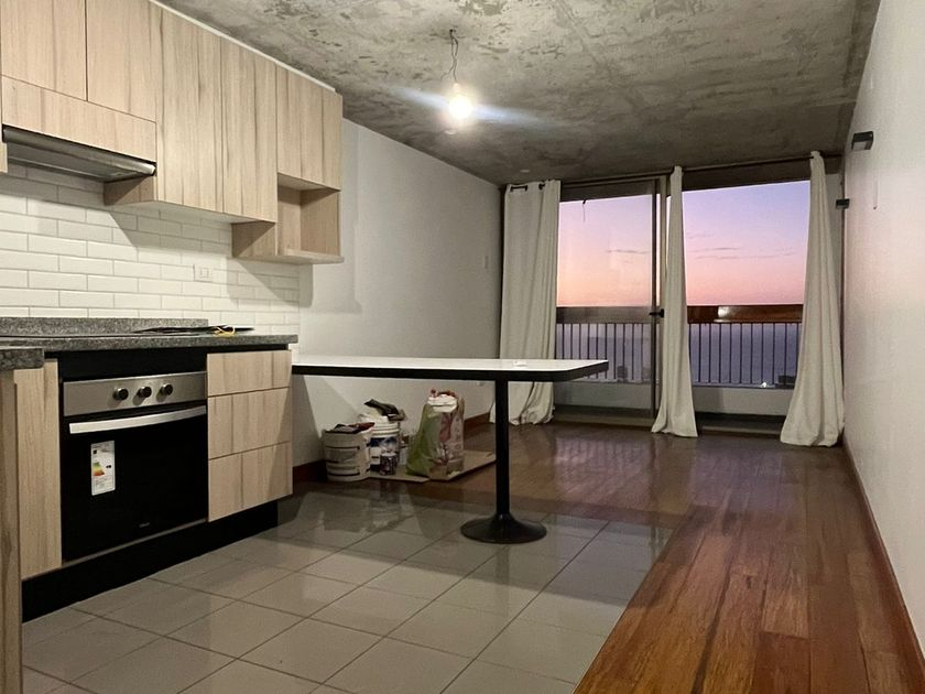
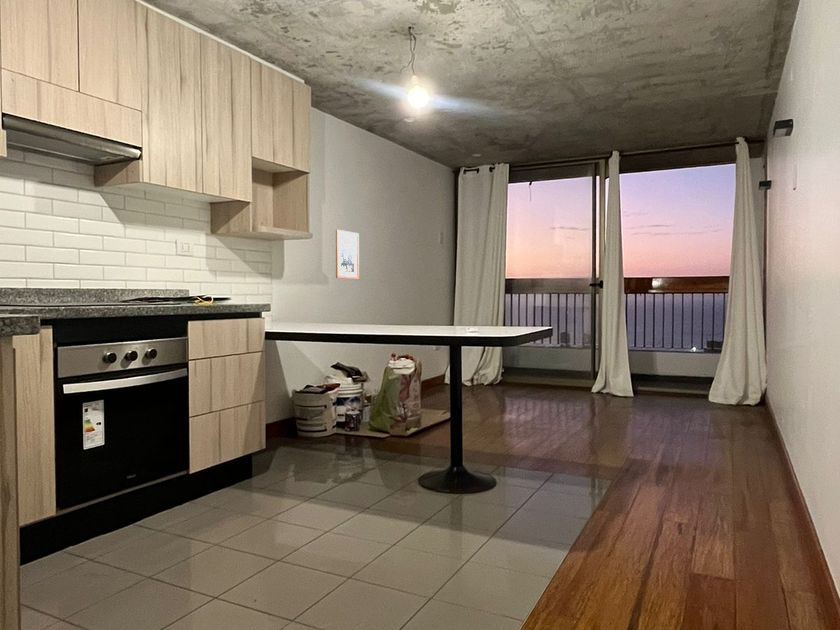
+ wall art [335,229,360,280]
